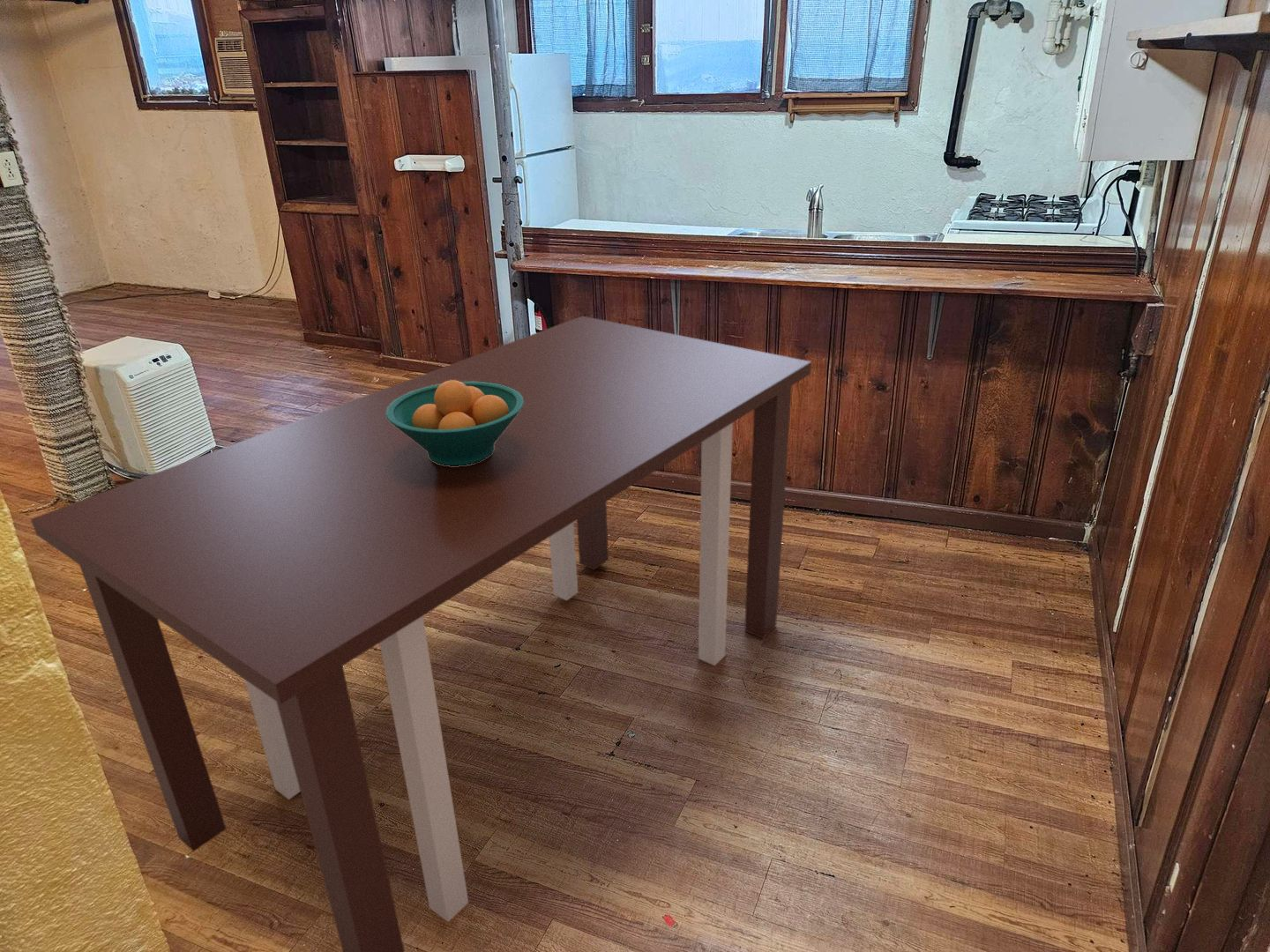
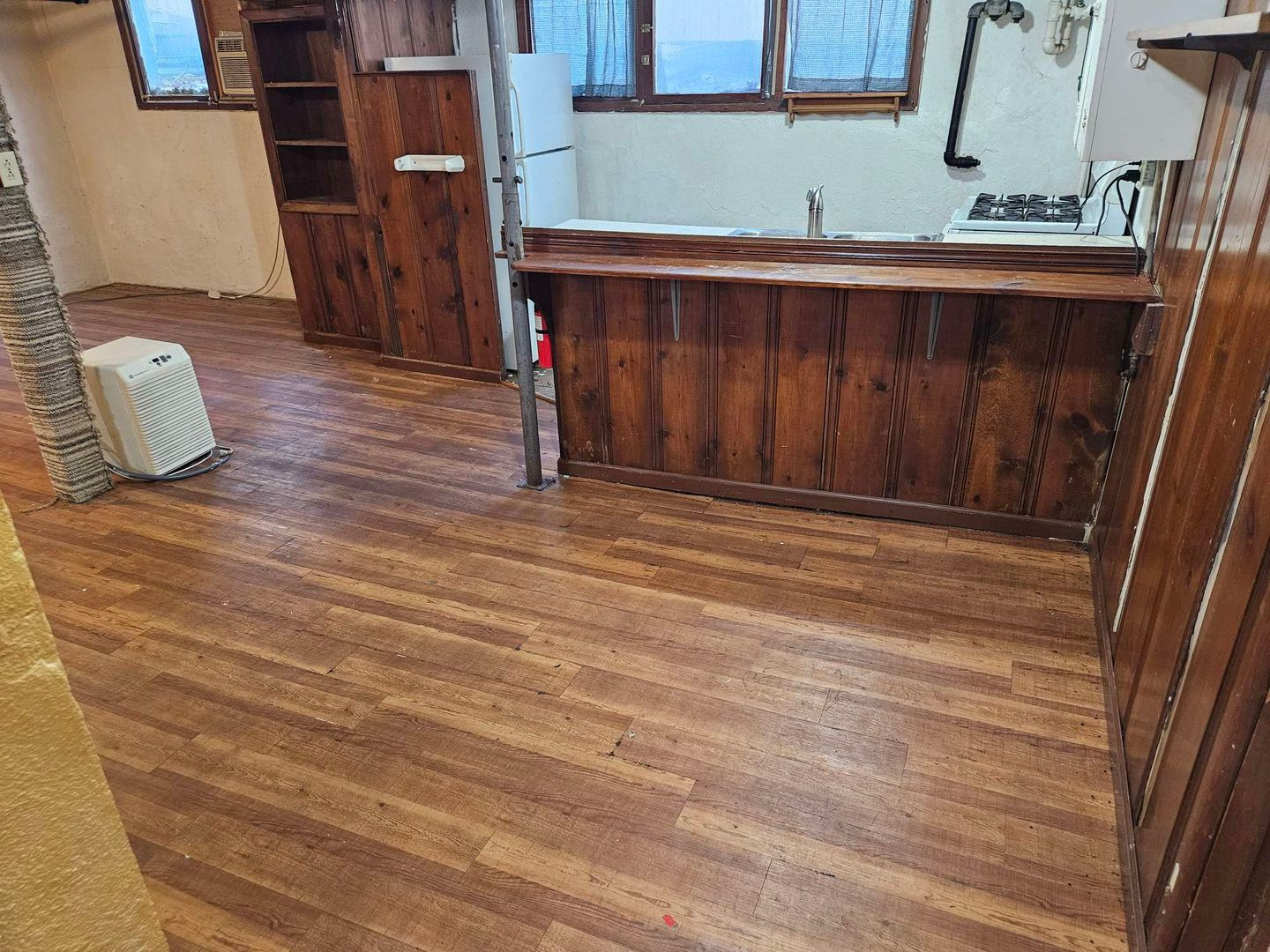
- dining table [30,315,812,952]
- fruit bowl [385,380,524,466]
